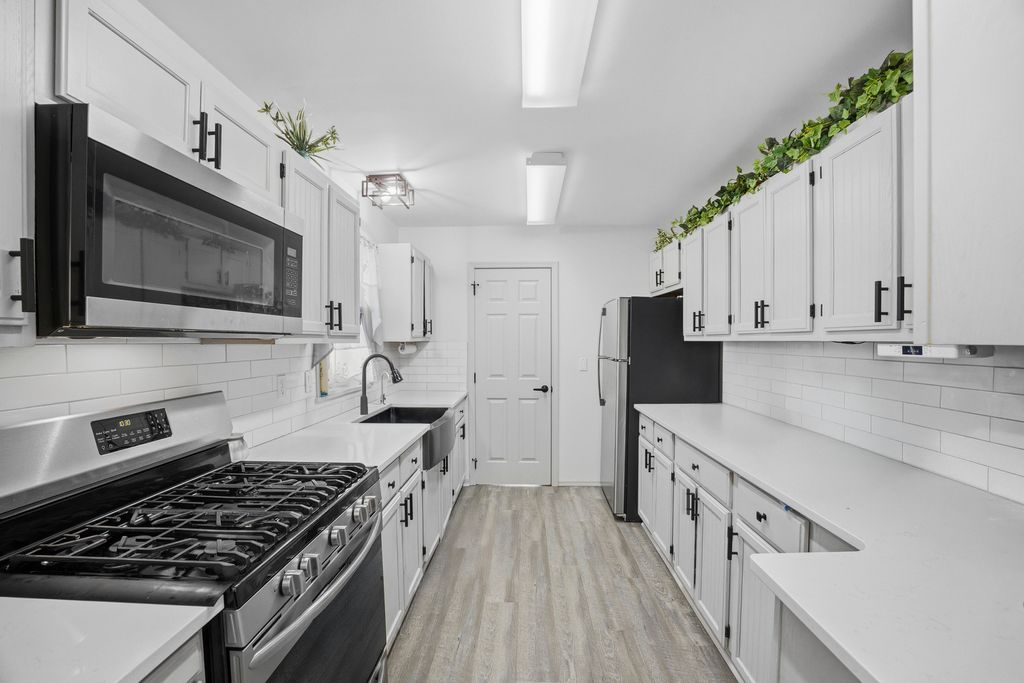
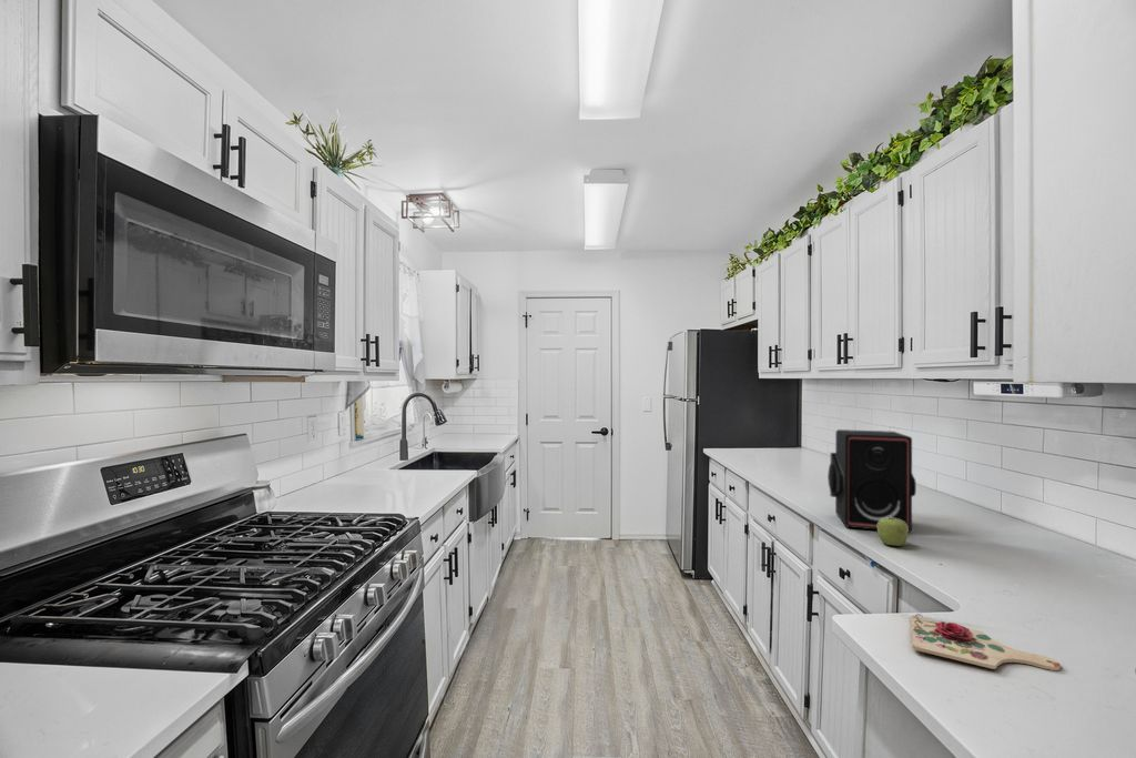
+ stereo [826,428,917,534]
+ cutting board [910,613,1061,671]
+ fruit [876,516,910,547]
